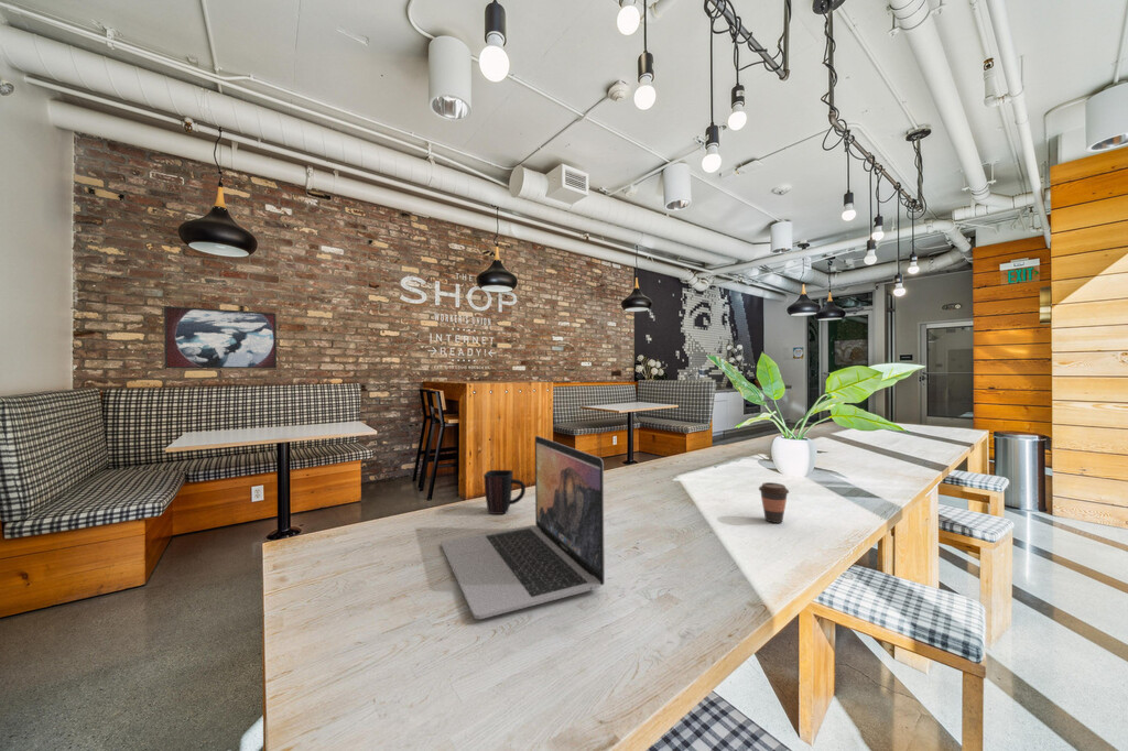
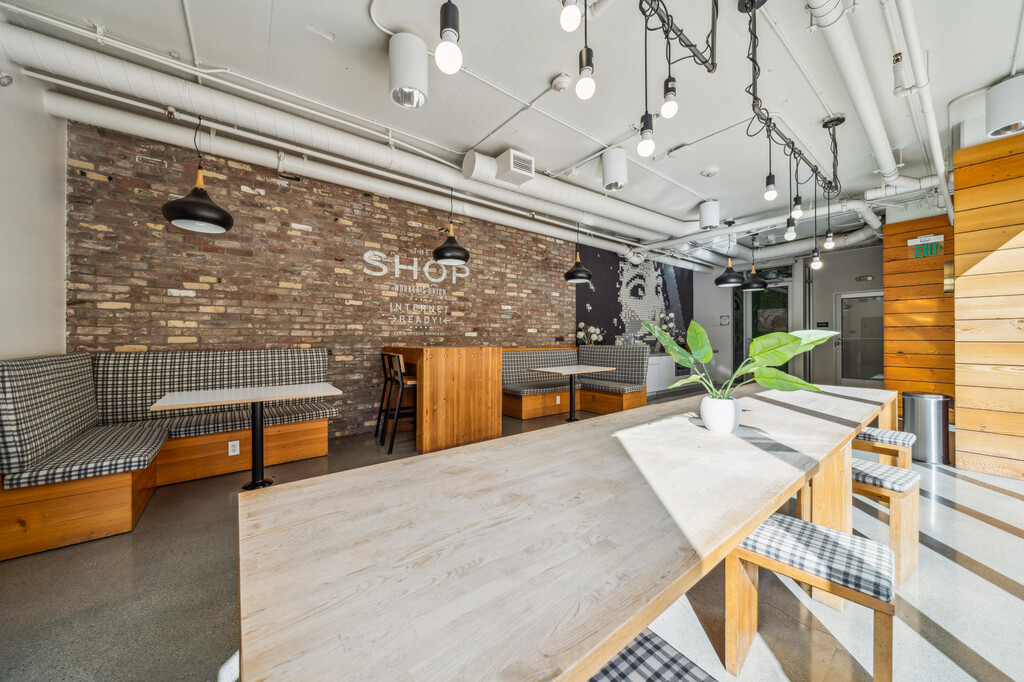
- laptop [441,435,606,620]
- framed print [163,305,278,369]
- coffee cup [758,481,790,524]
- mug [482,469,527,515]
